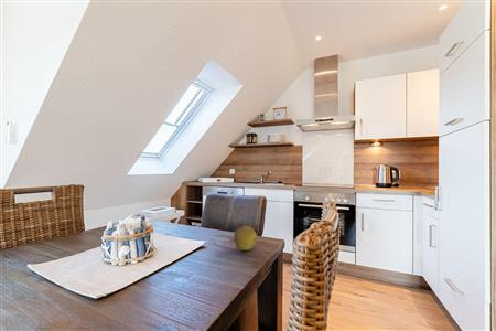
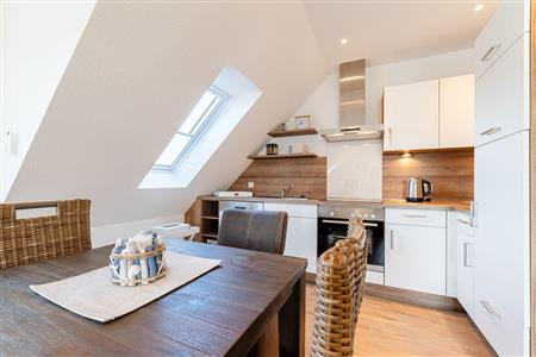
- fruit [234,225,258,252]
